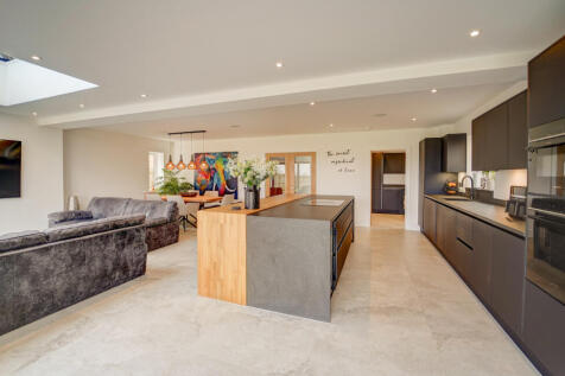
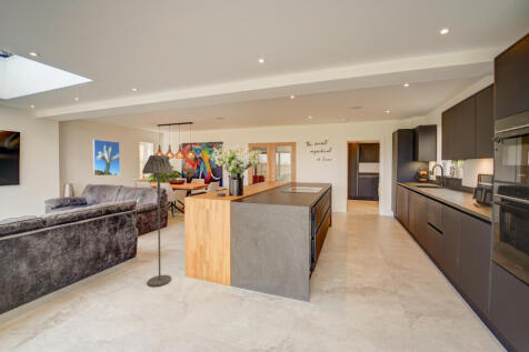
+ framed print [92,138,121,177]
+ floor lamp [141,154,174,288]
